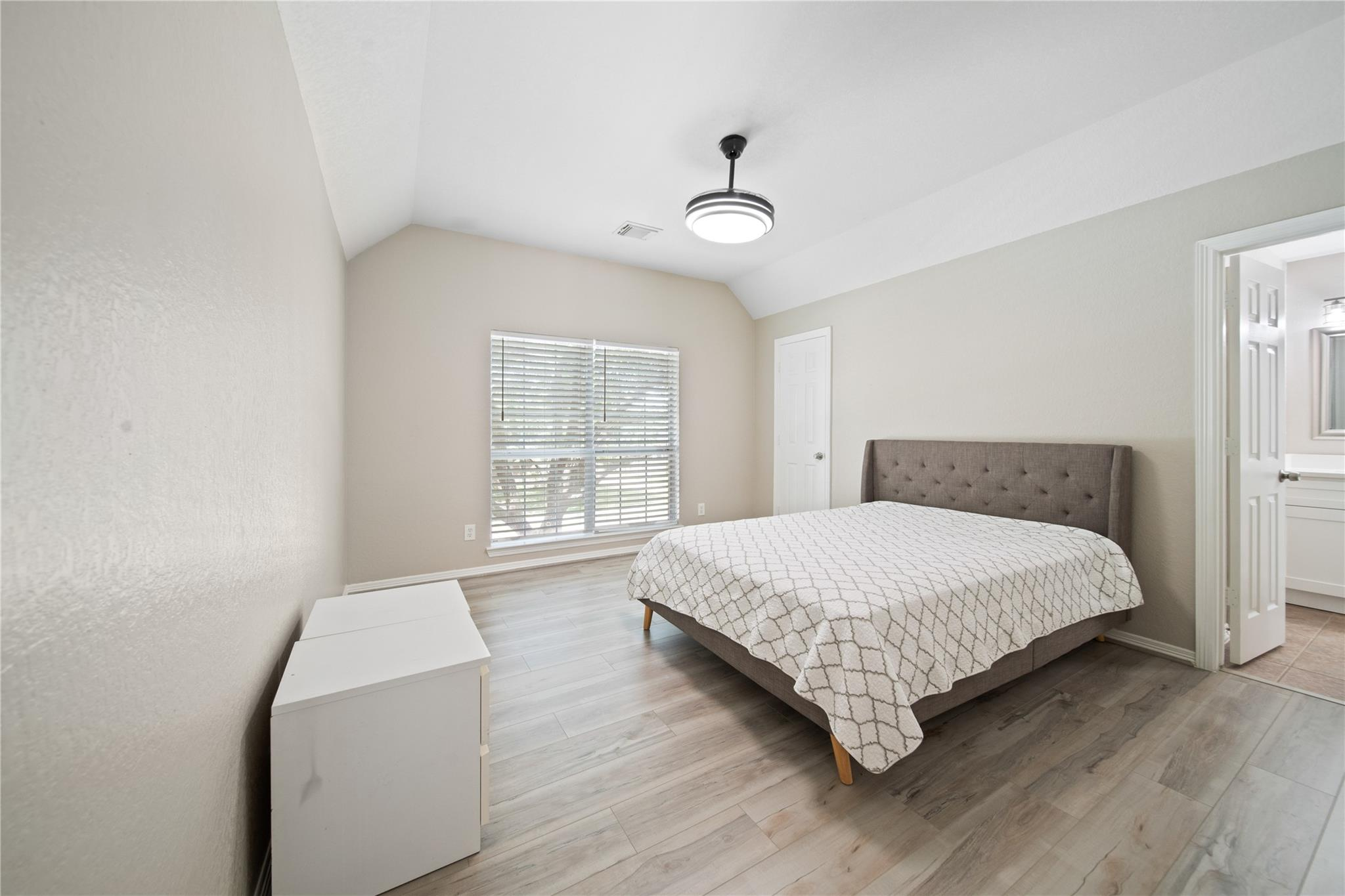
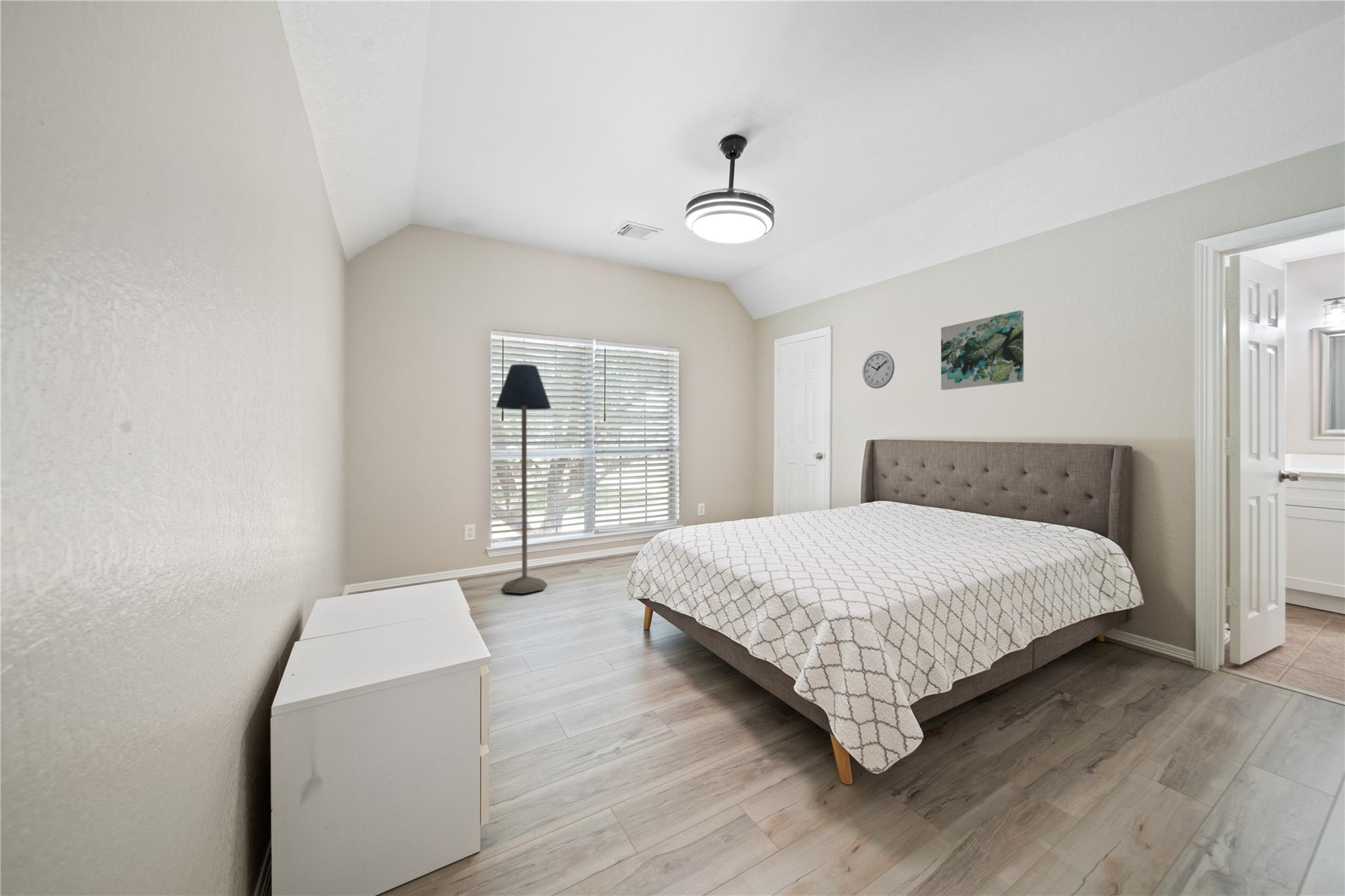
+ wall clock [862,350,895,389]
+ wall art [940,310,1025,391]
+ floor lamp [495,364,552,594]
